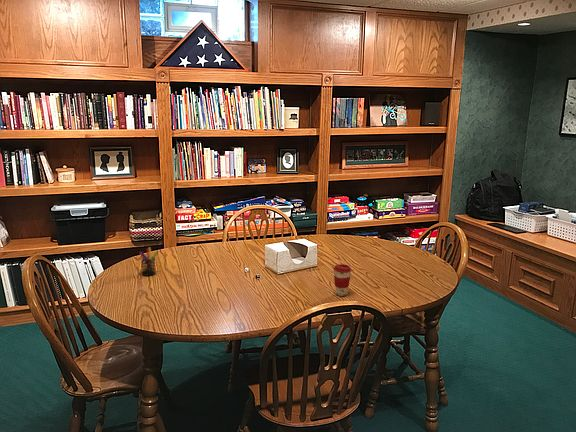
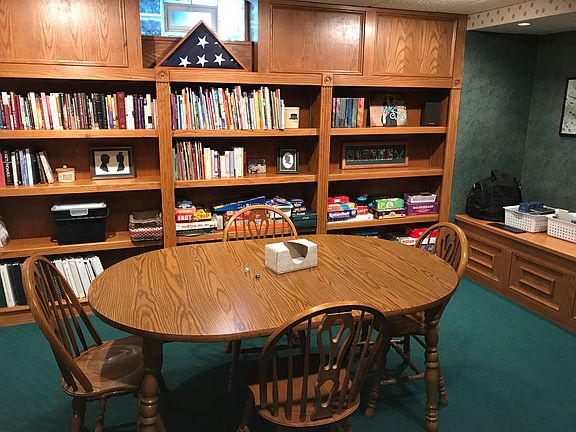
- pen holder [138,246,160,277]
- coffee cup [332,263,353,297]
